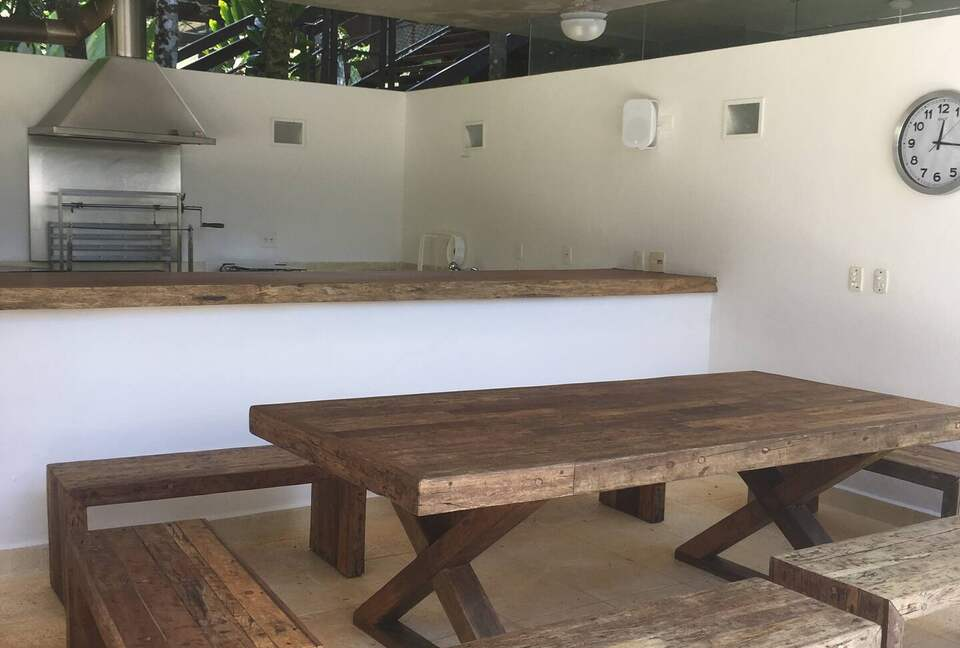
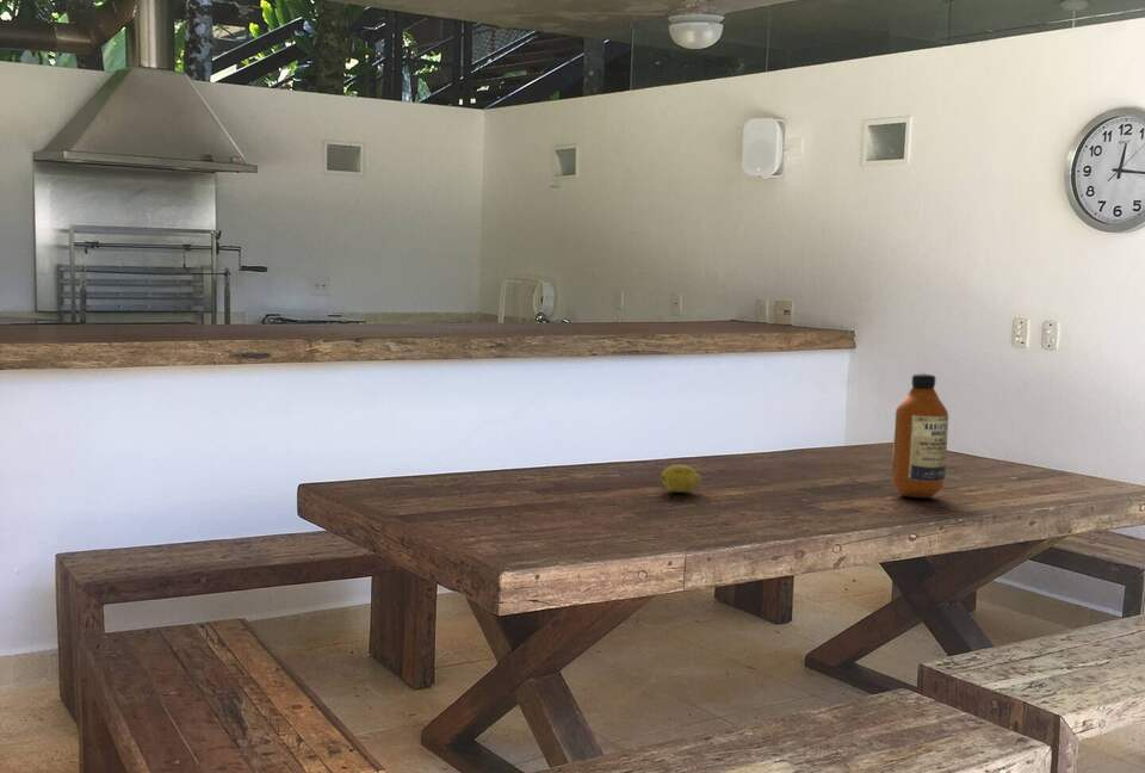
+ fruit [660,464,703,494]
+ bottle [891,372,949,499]
